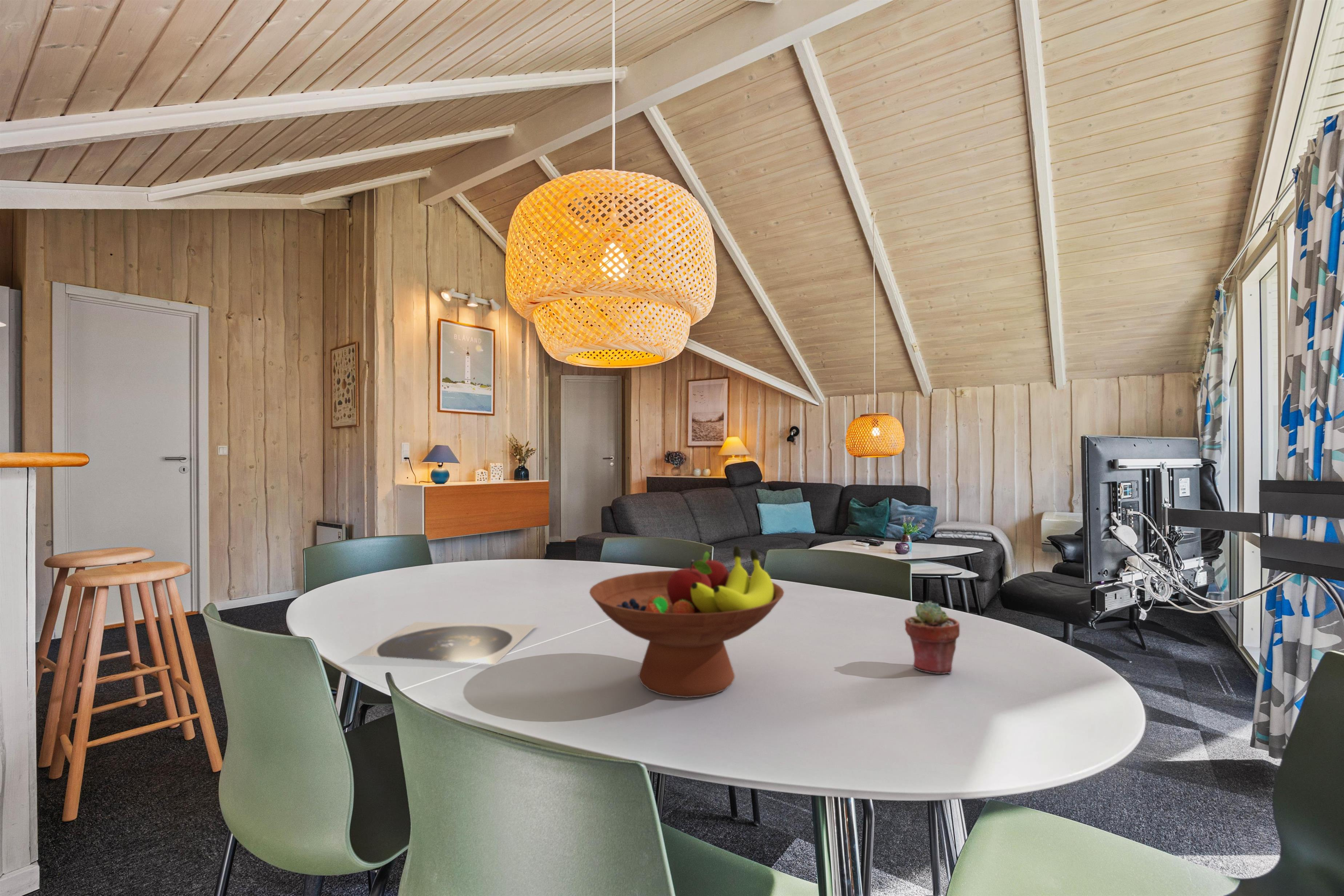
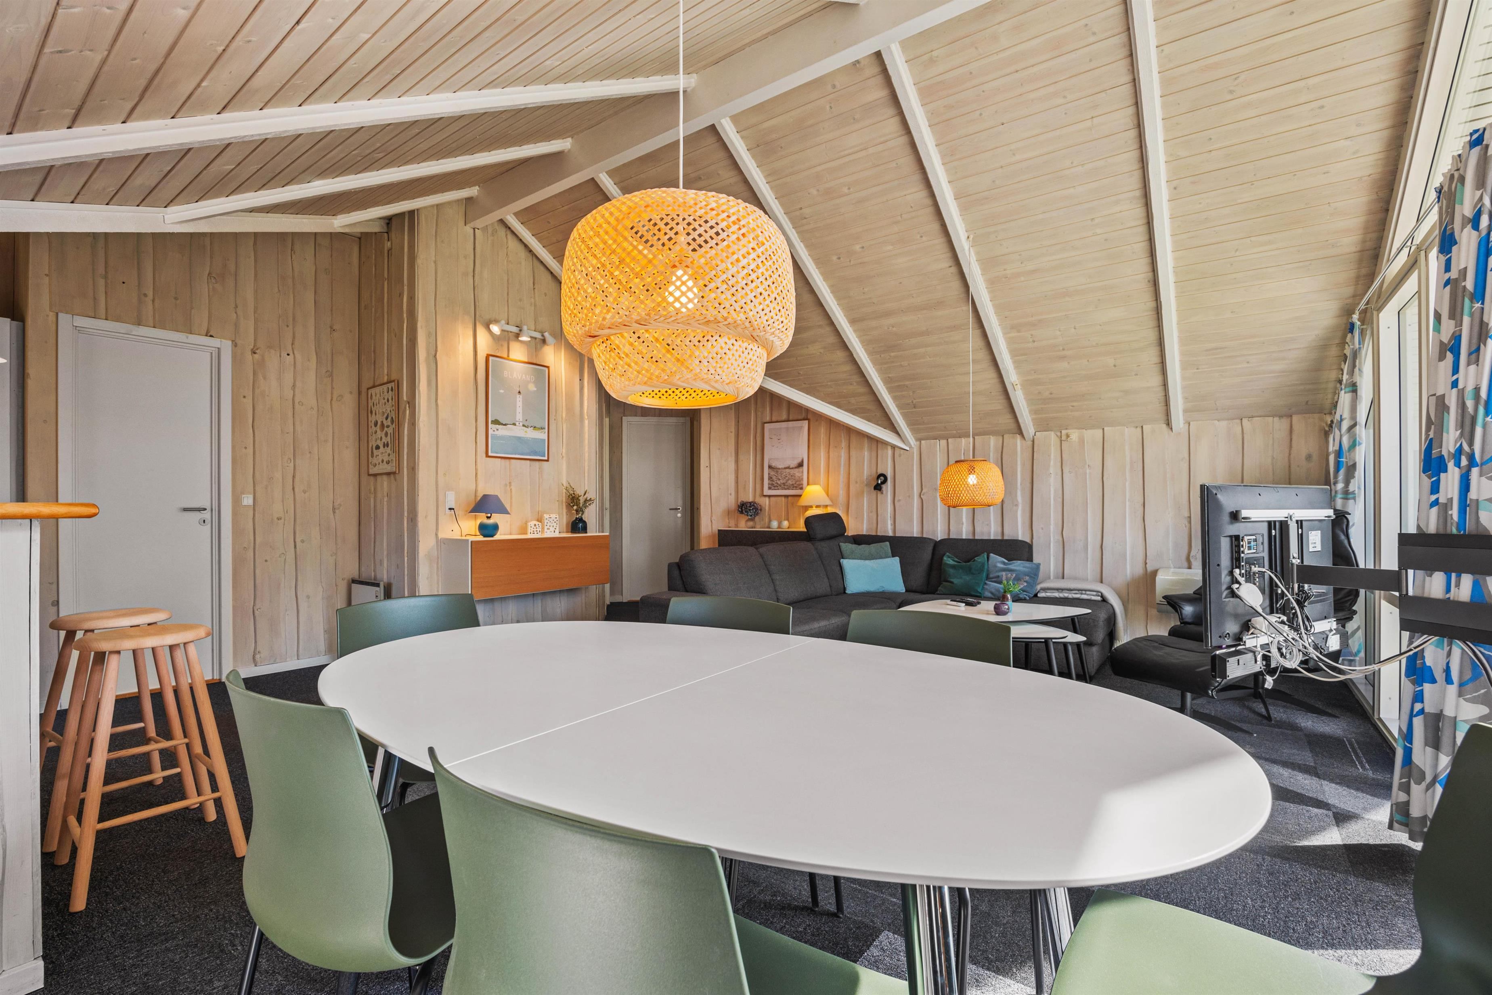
- fruit bowl [589,546,784,698]
- potted succulent [904,601,960,674]
- plate [356,621,538,665]
